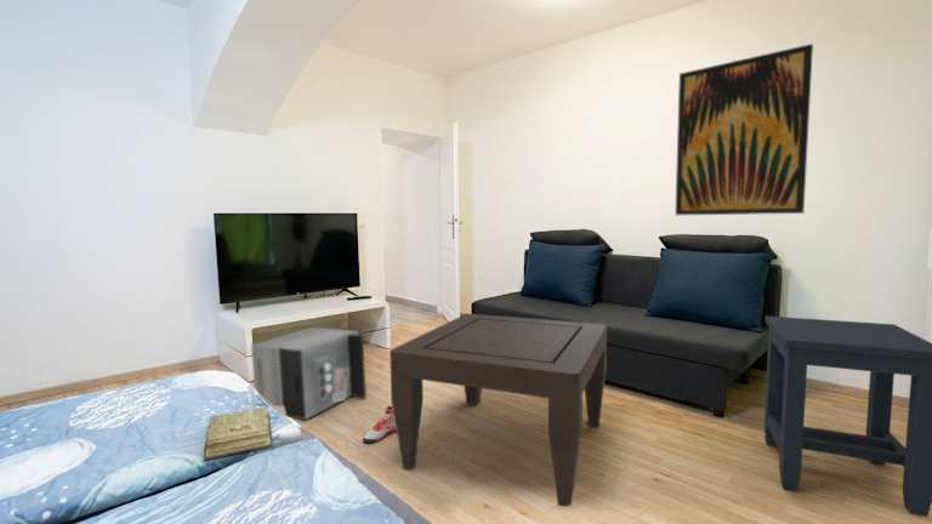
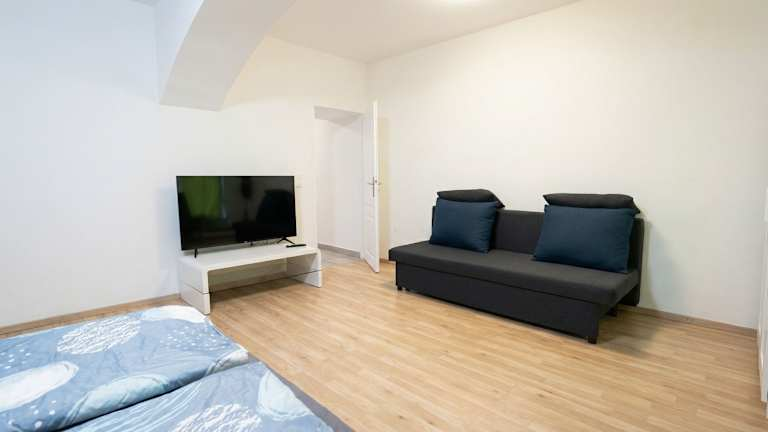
- sneaker [362,405,397,444]
- diary [203,406,274,462]
- wall art [674,42,814,216]
- side table [763,315,932,518]
- safe [250,326,368,421]
- coffee table [388,313,608,508]
